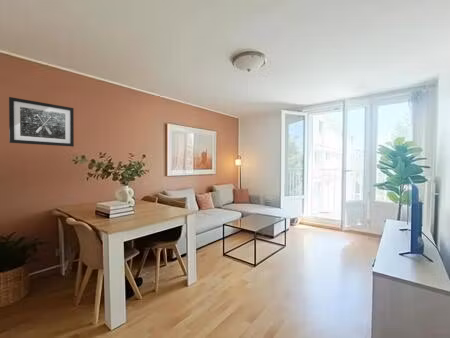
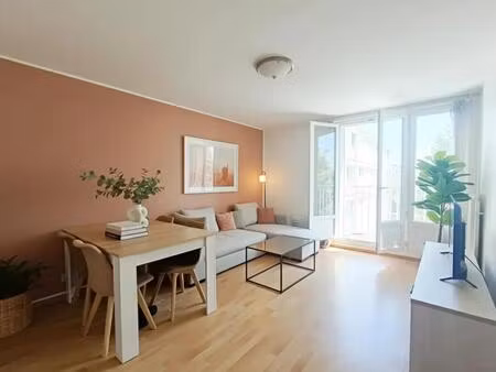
- wall art [8,96,75,148]
